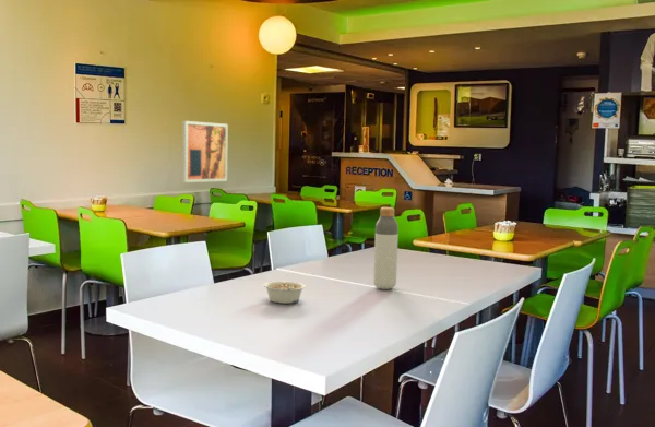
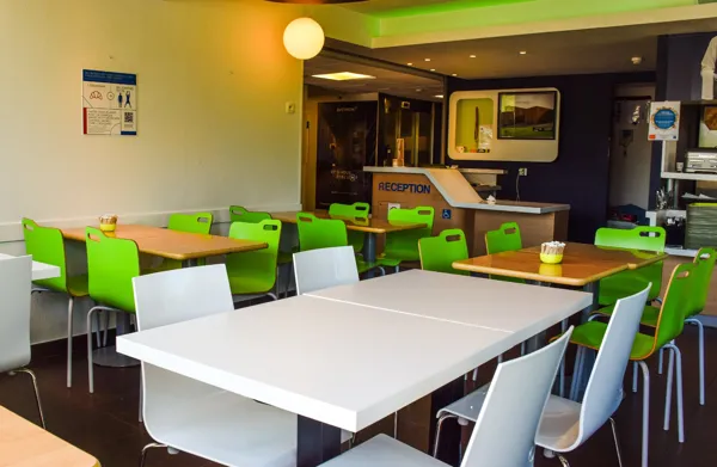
- wall art [181,120,229,183]
- bottle [372,206,400,290]
- legume [263,280,307,305]
